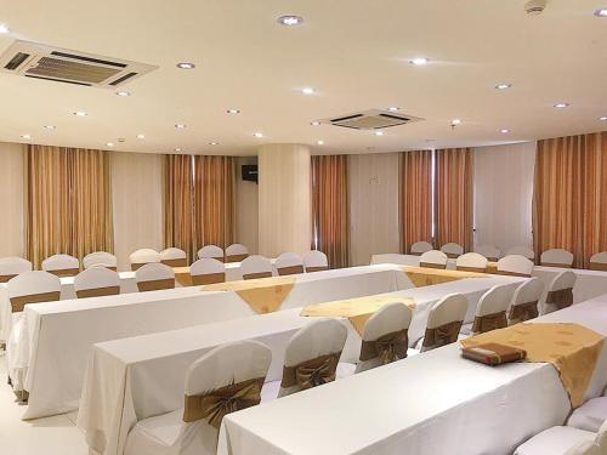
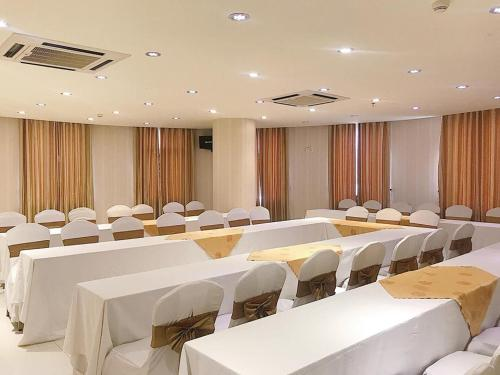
- notebook [459,341,528,366]
